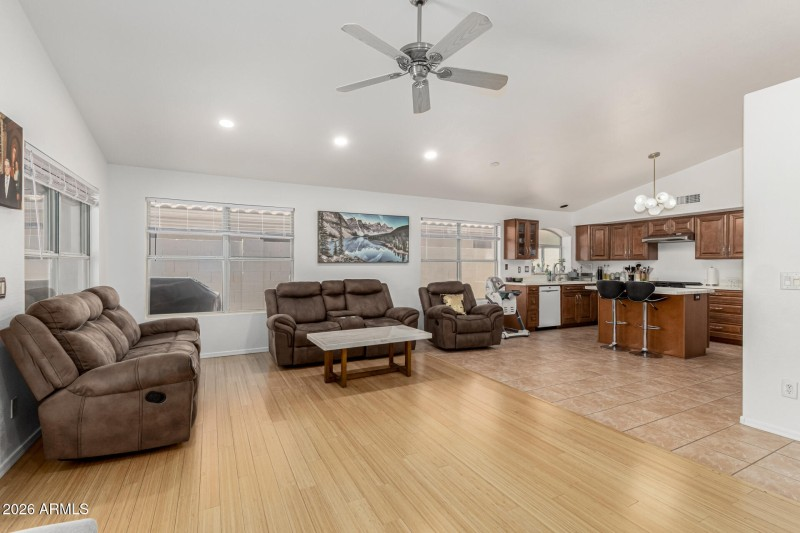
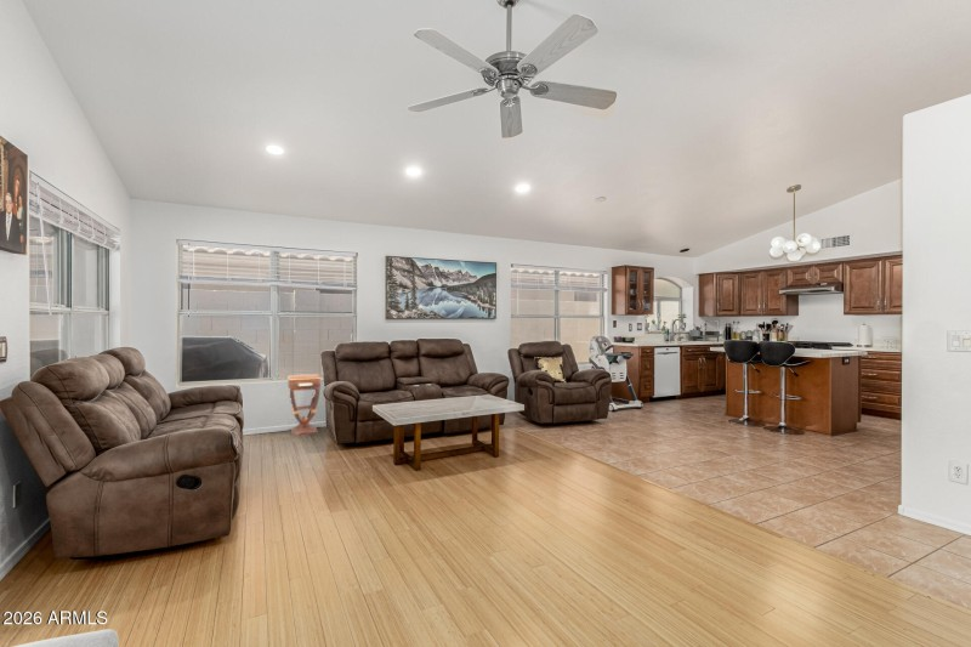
+ side table [286,373,322,436]
